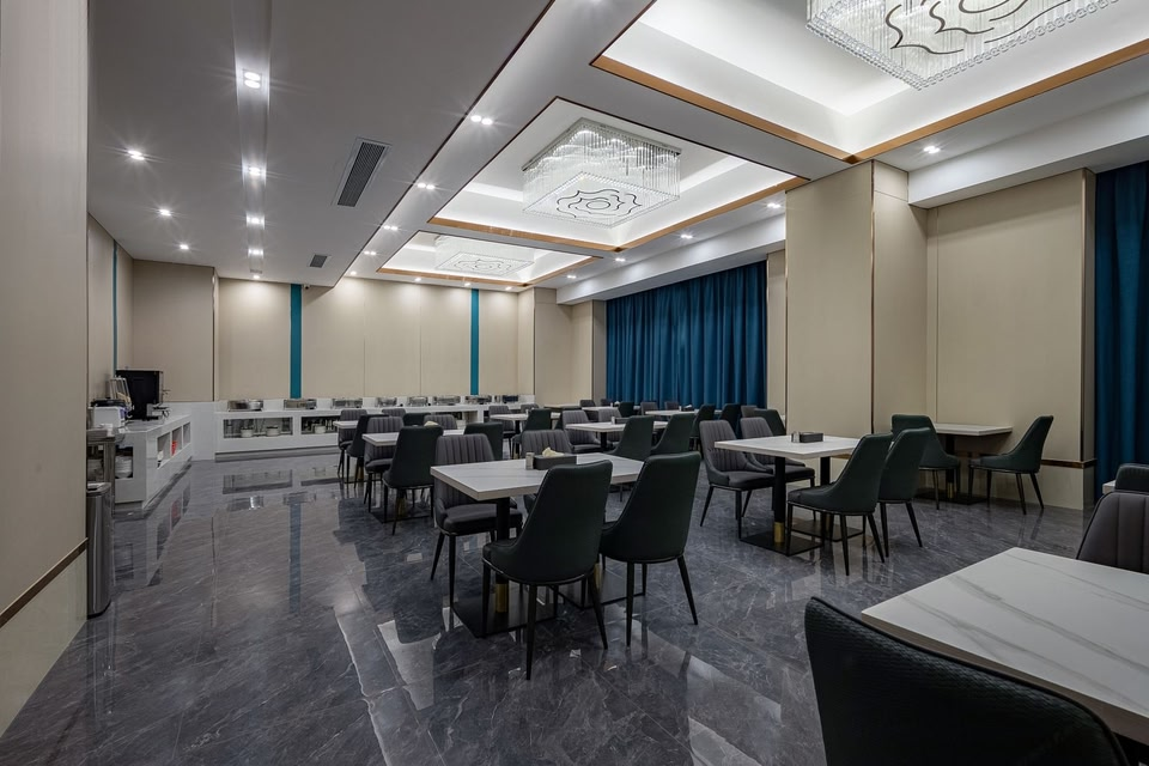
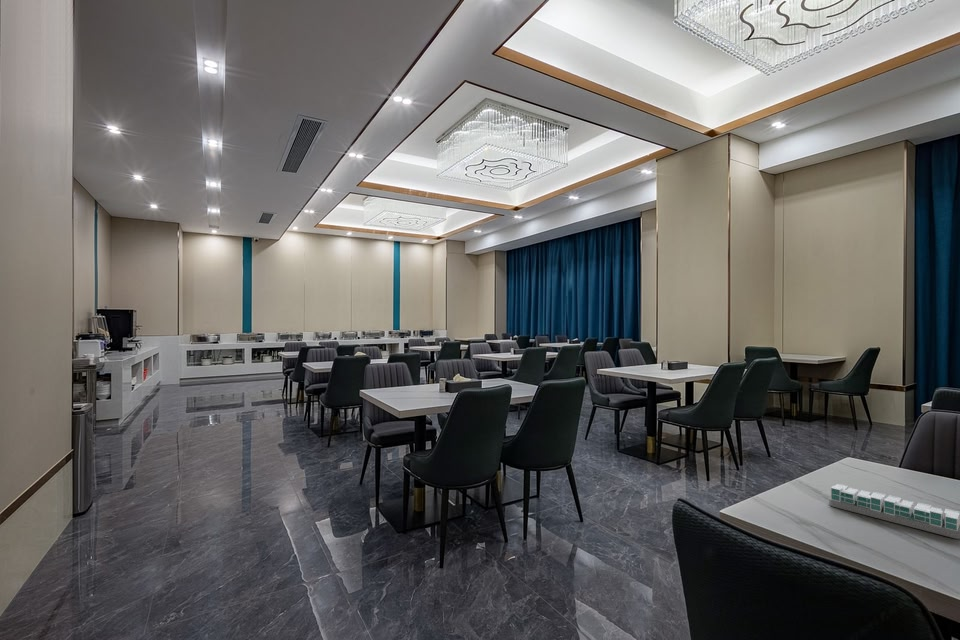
+ architectural model [828,483,960,540]
